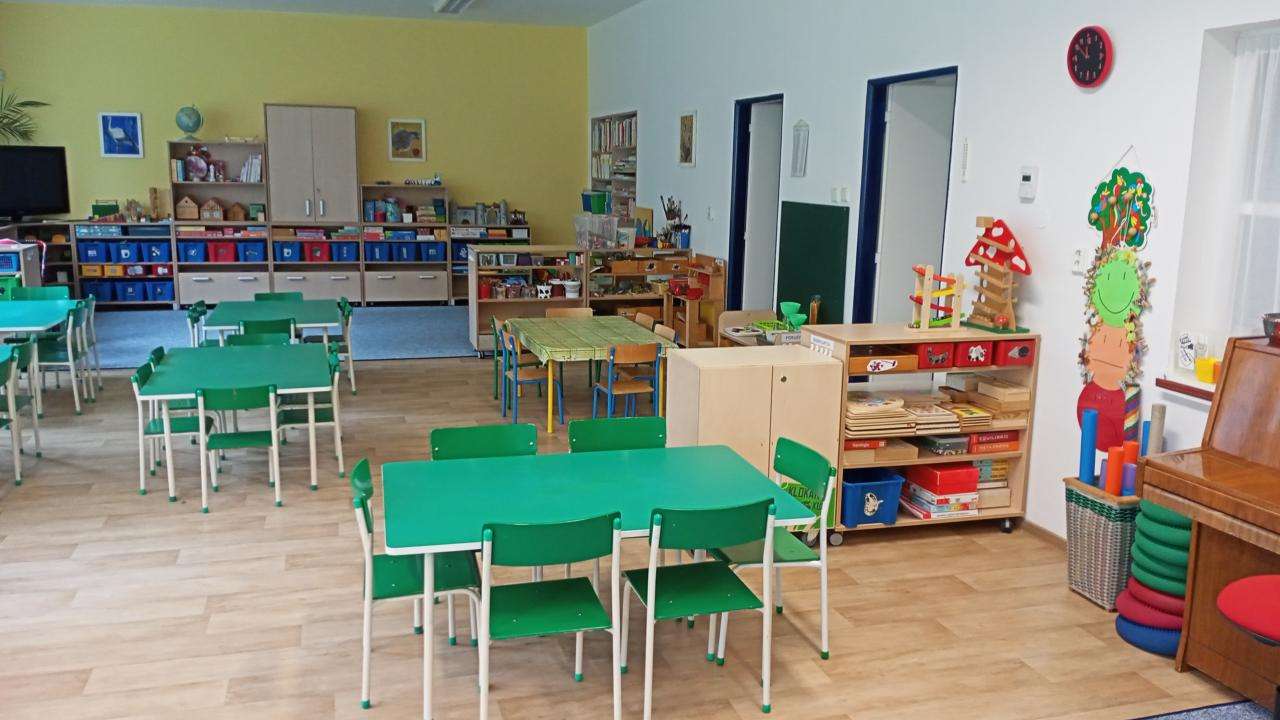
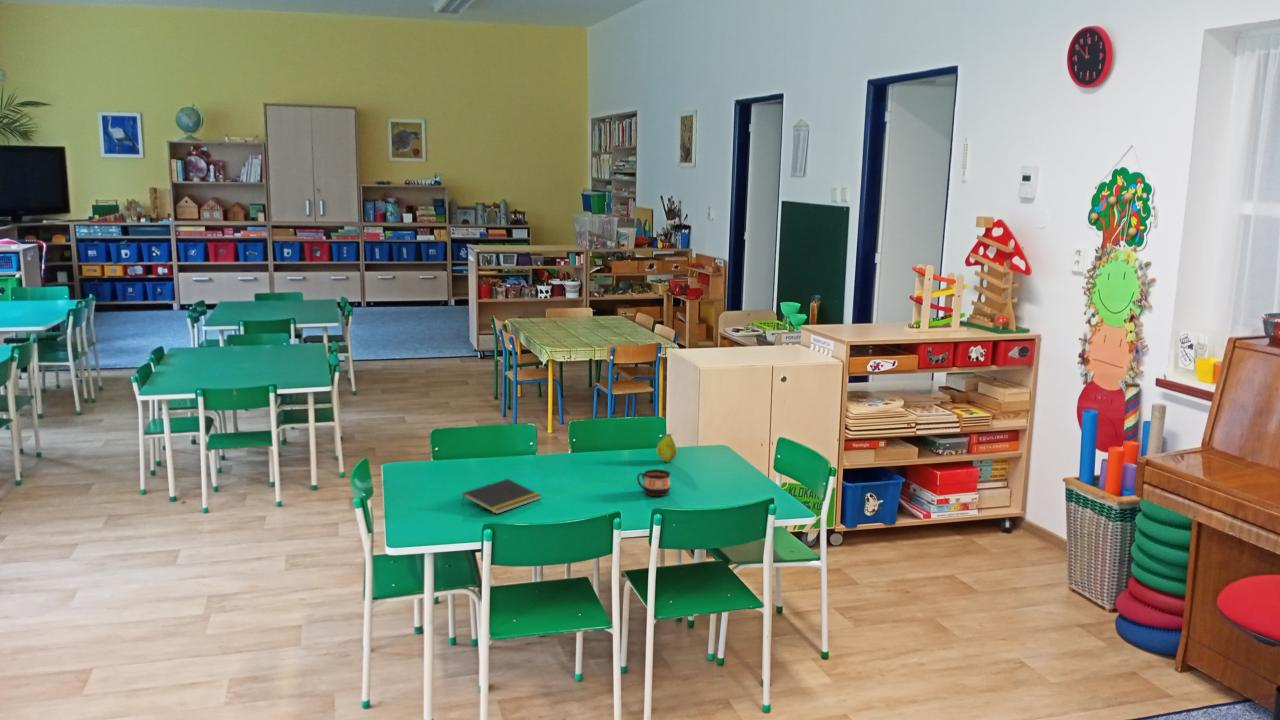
+ notepad [460,478,543,515]
+ fruit [656,432,678,463]
+ cup [636,468,671,497]
